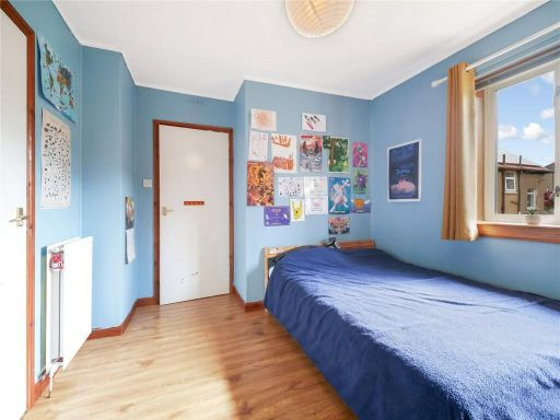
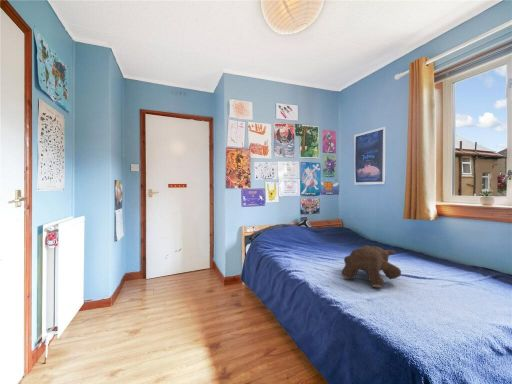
+ teddy bear [341,244,402,288]
